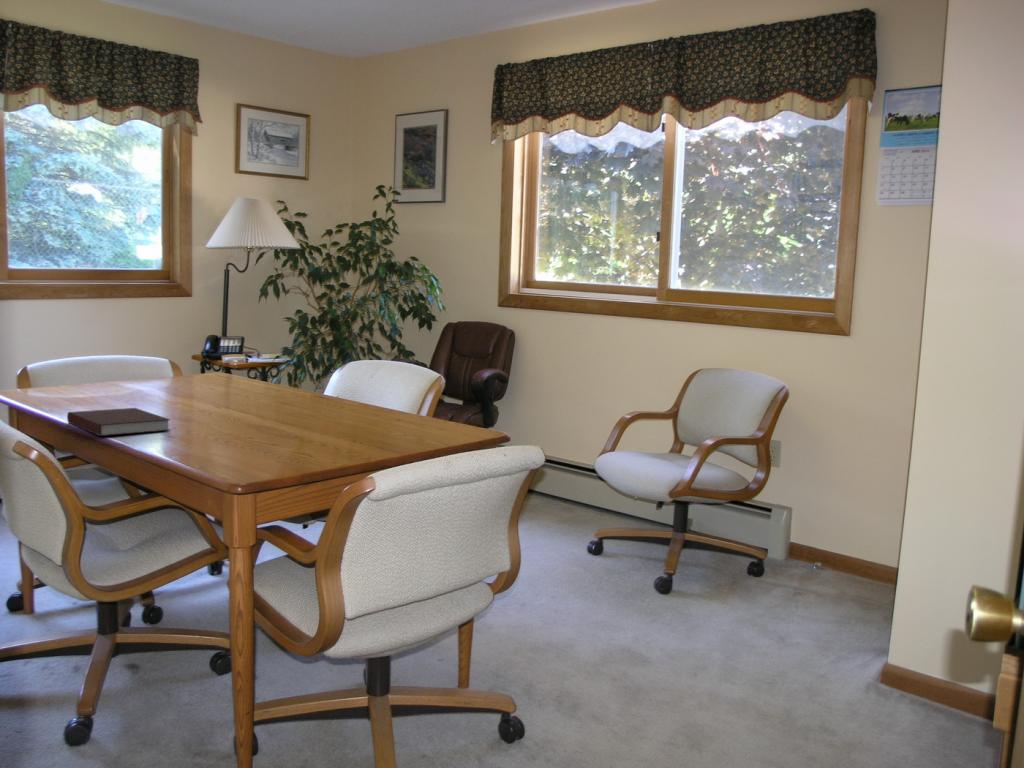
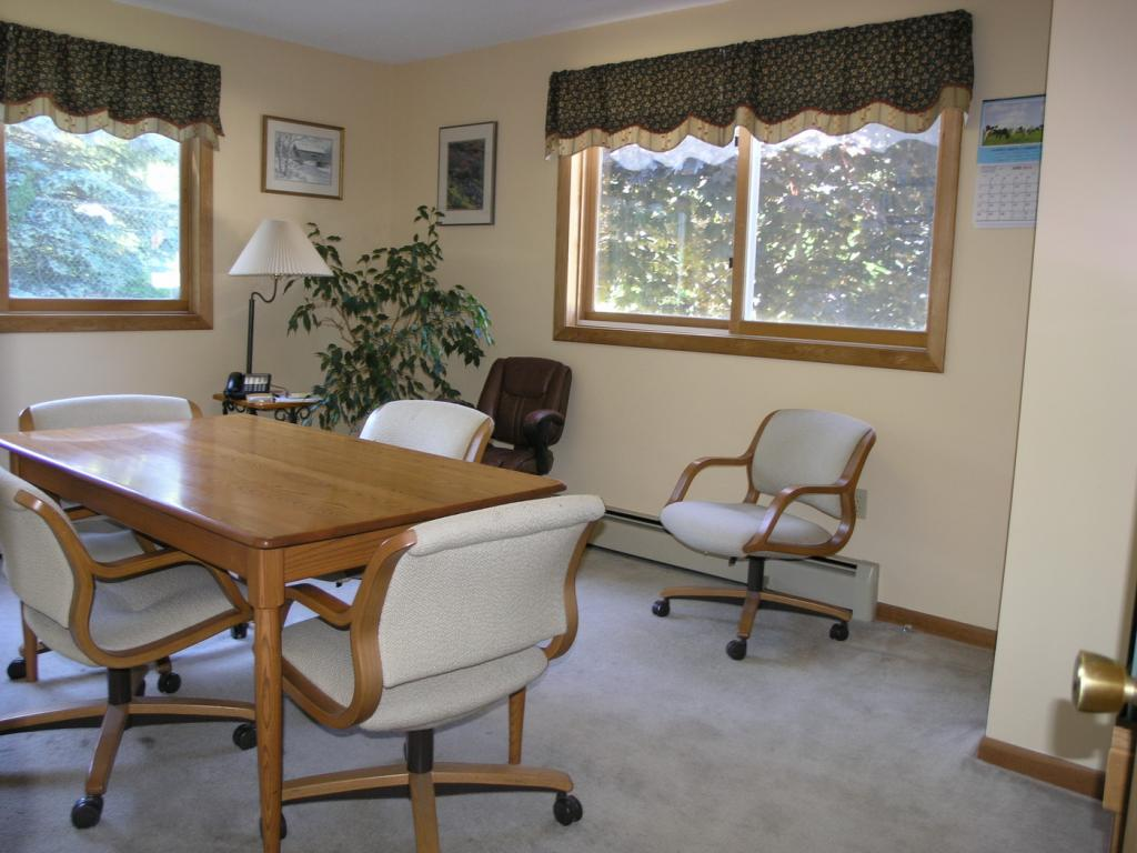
- notebook [66,407,172,437]
